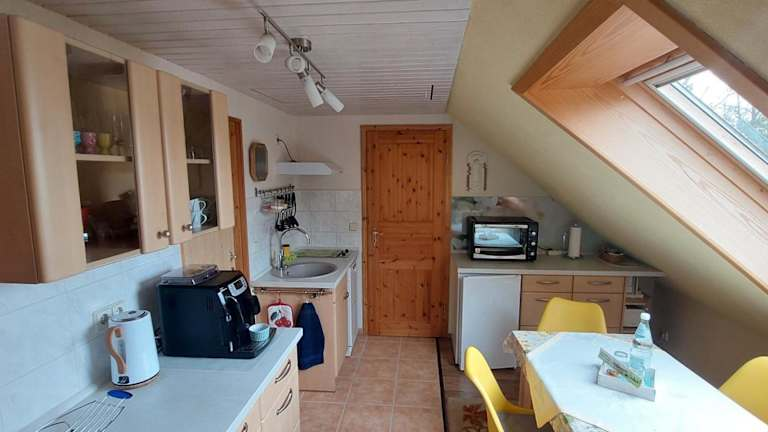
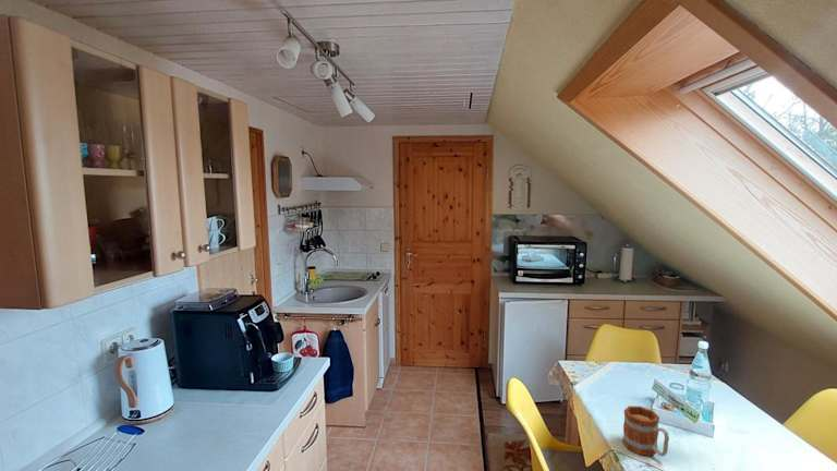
+ mug [621,404,670,457]
